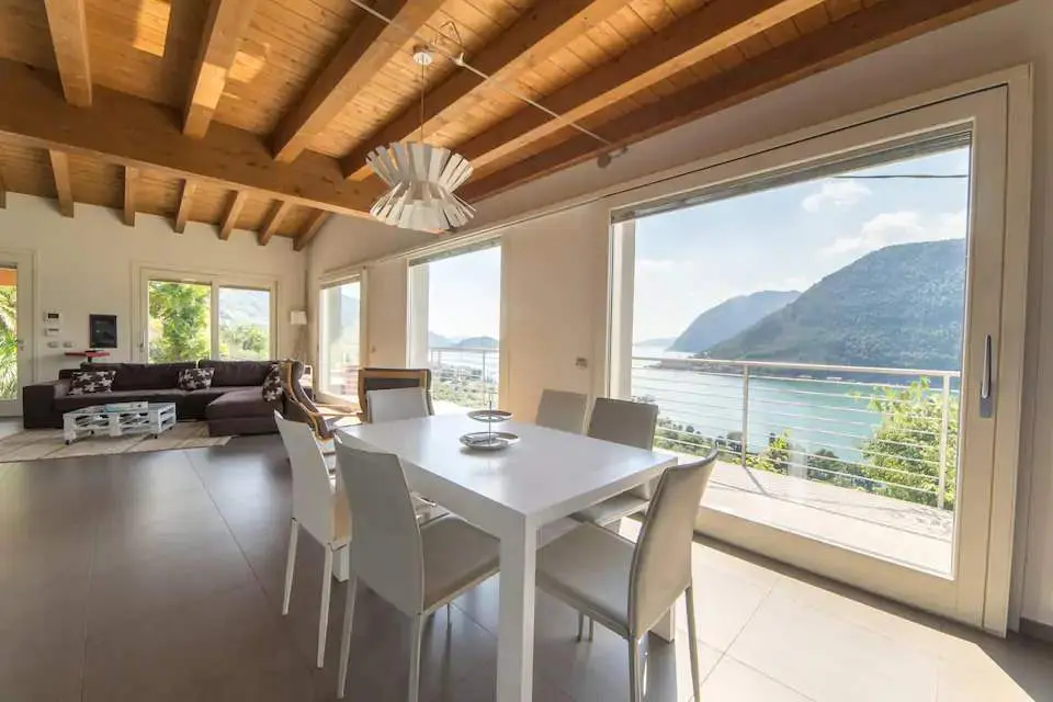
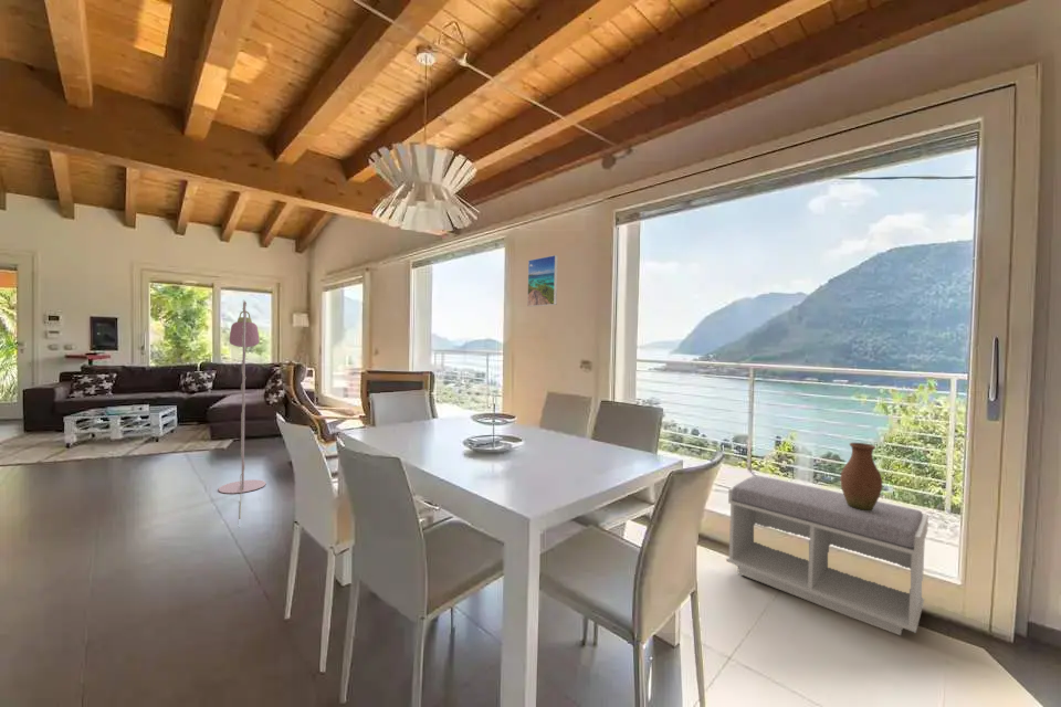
+ vase [839,442,883,510]
+ floor lamp [218,299,266,518]
+ bench [725,475,929,636]
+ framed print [526,254,559,308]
